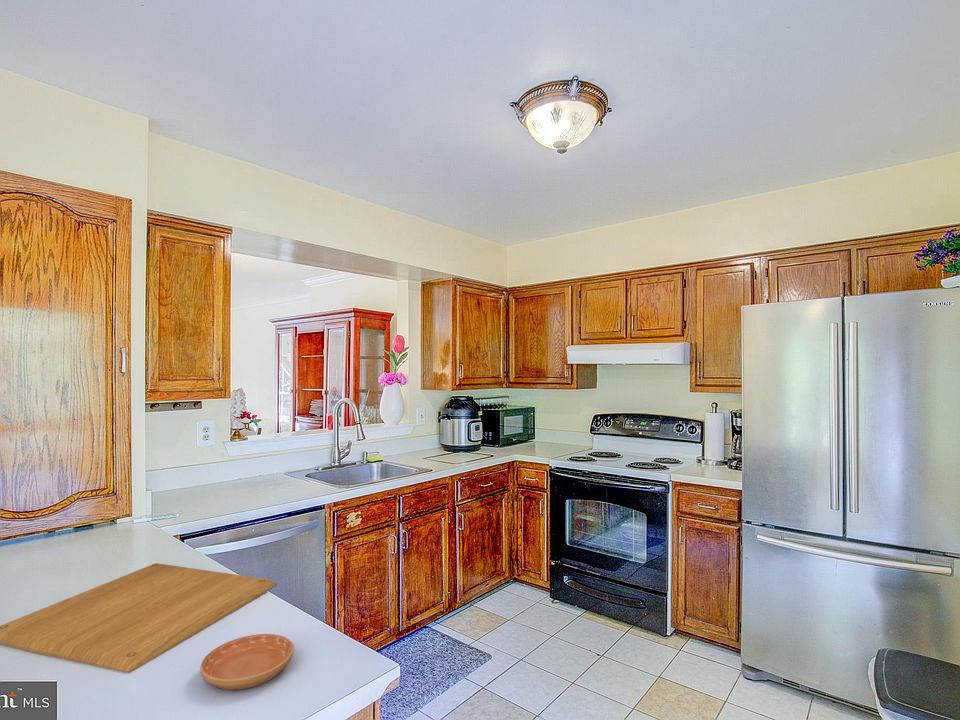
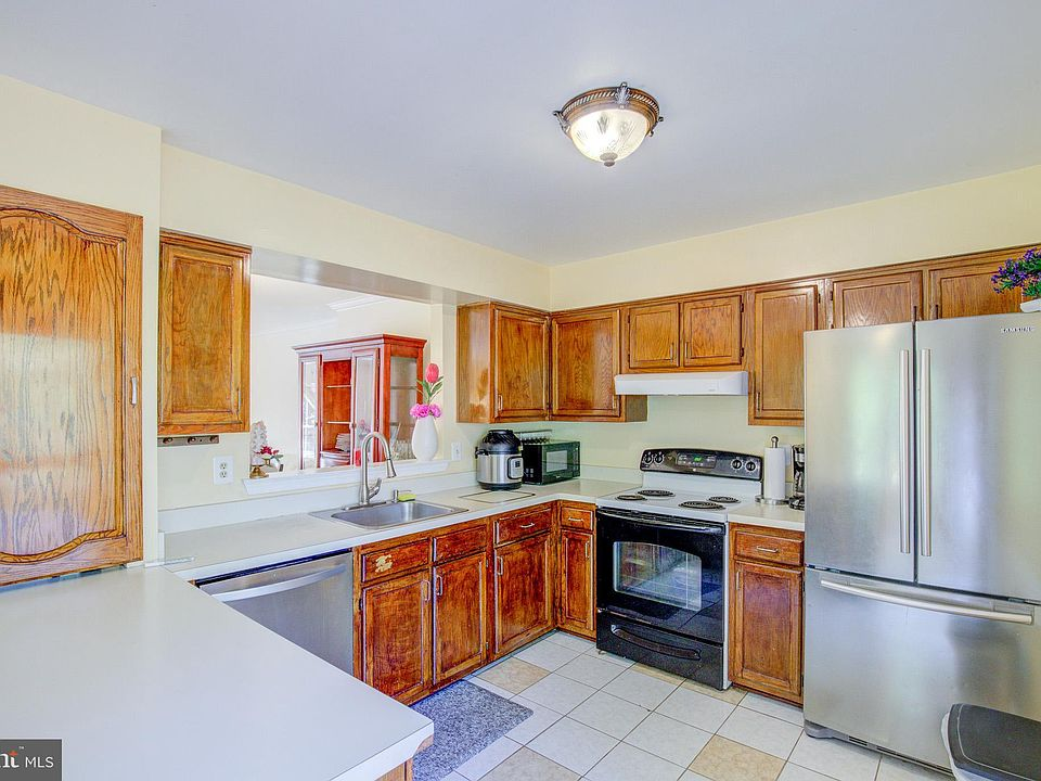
- chopping board [0,562,278,674]
- saucer [199,633,295,691]
